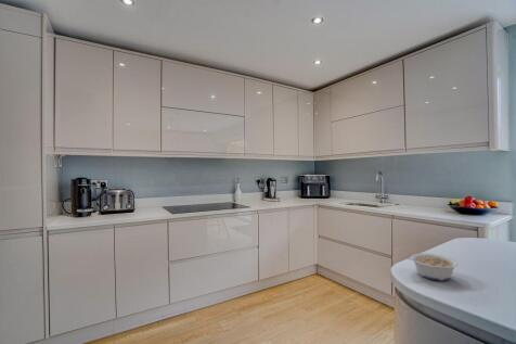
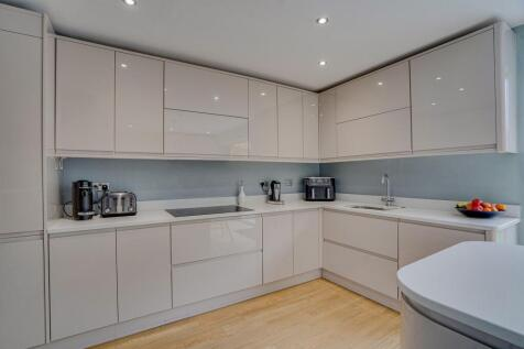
- legume [404,252,460,281]
